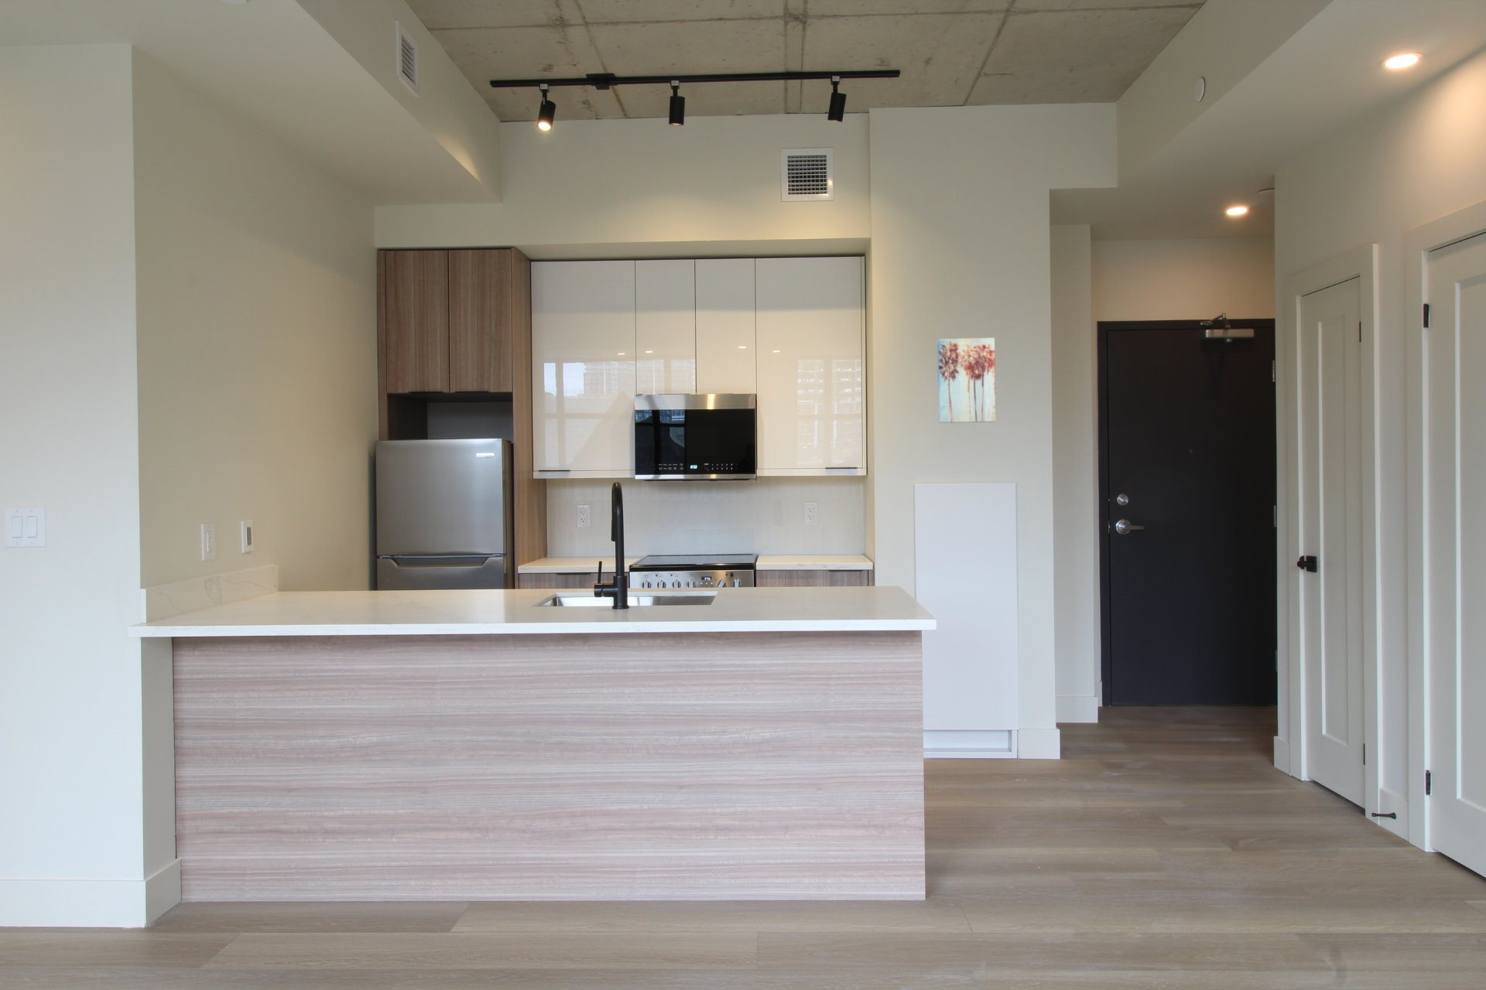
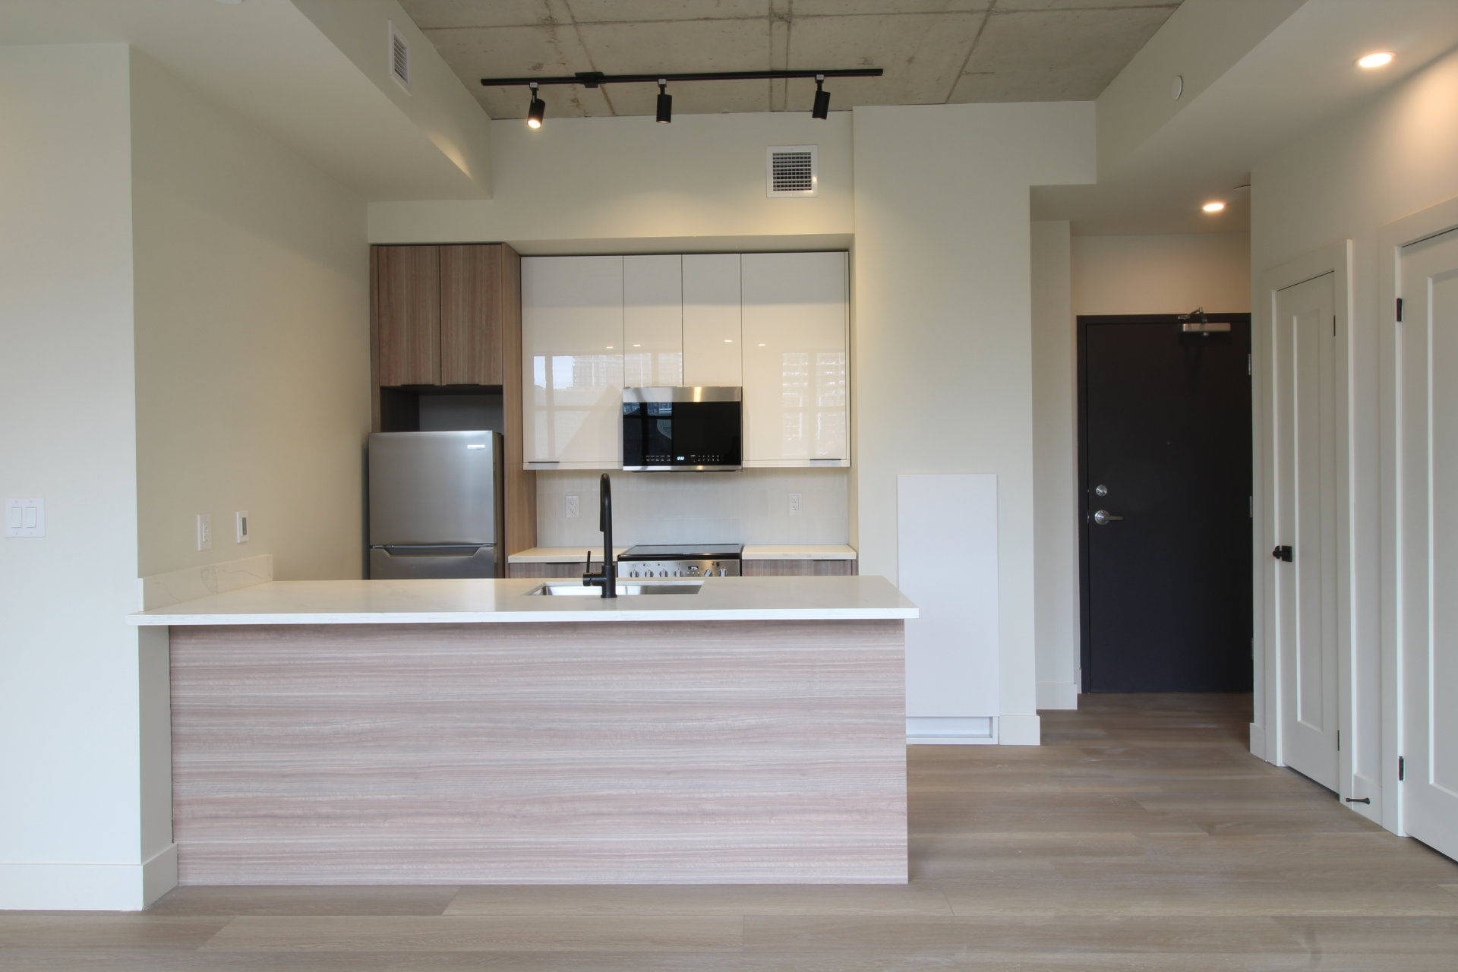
- wall art [936,337,997,424]
